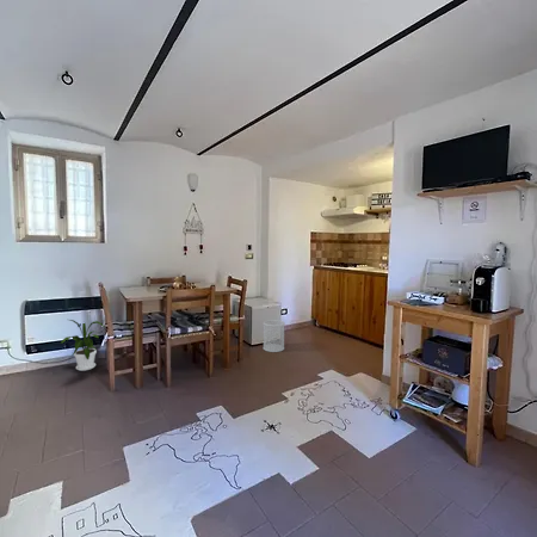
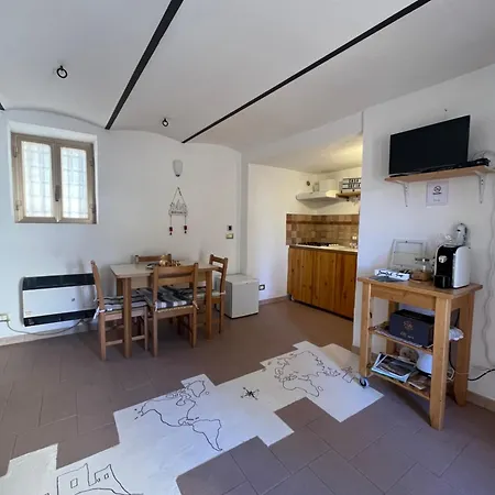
- house plant [60,319,106,372]
- wastebasket [261,319,286,353]
